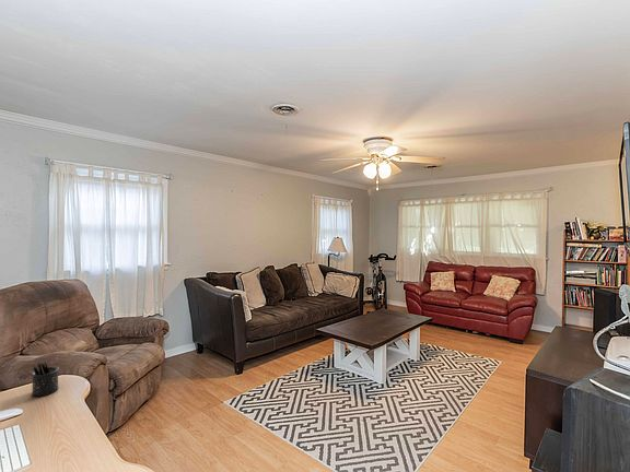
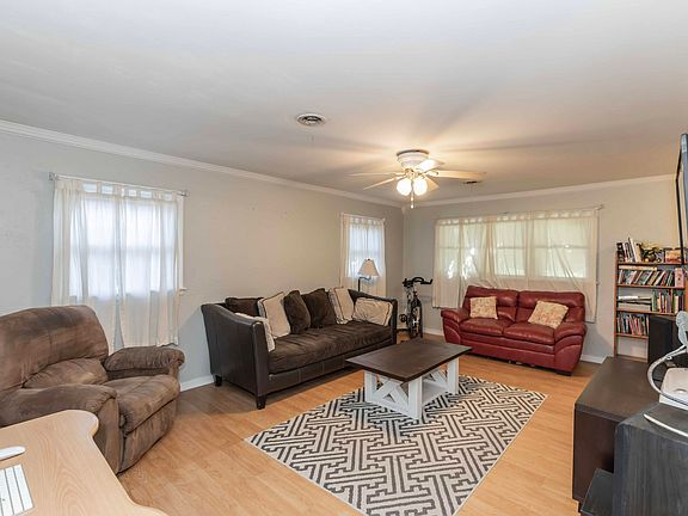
- pen holder [31,362,60,398]
